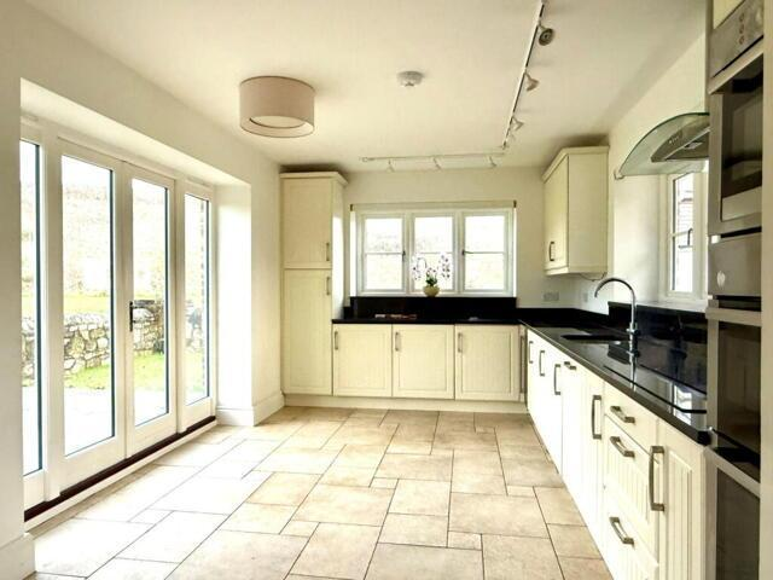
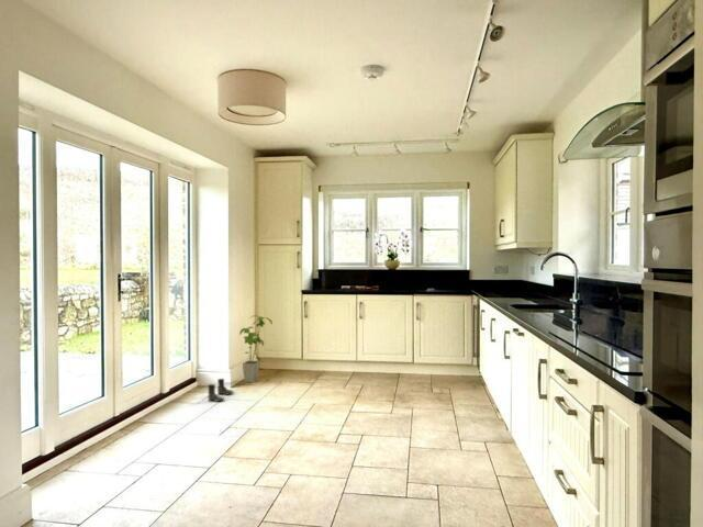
+ house plant [238,314,274,383]
+ boots [207,378,234,403]
